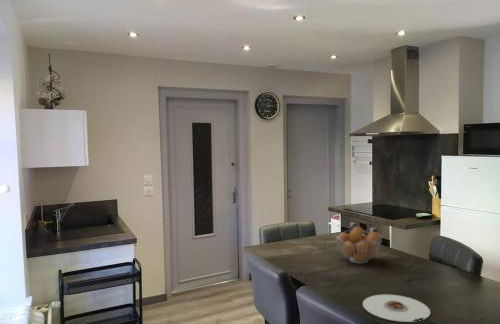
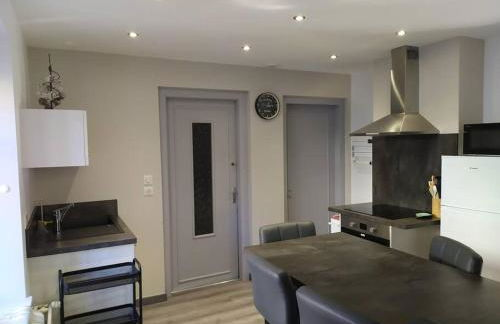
- plate [362,294,431,323]
- fruit basket [335,225,383,265]
